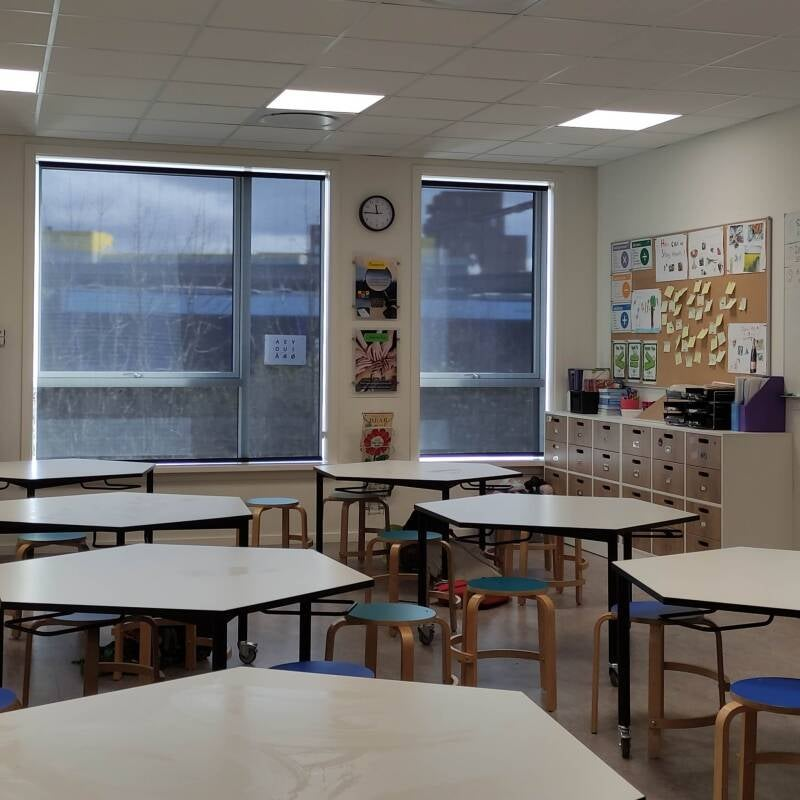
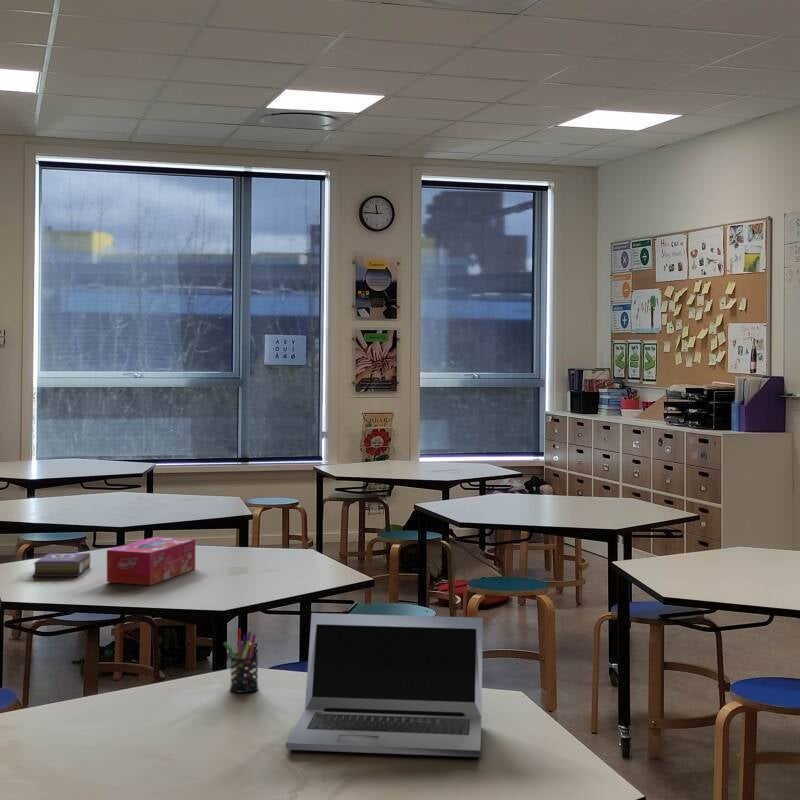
+ pen holder [223,627,260,694]
+ laptop [285,612,484,758]
+ tissue box [106,536,196,586]
+ book [32,552,92,578]
